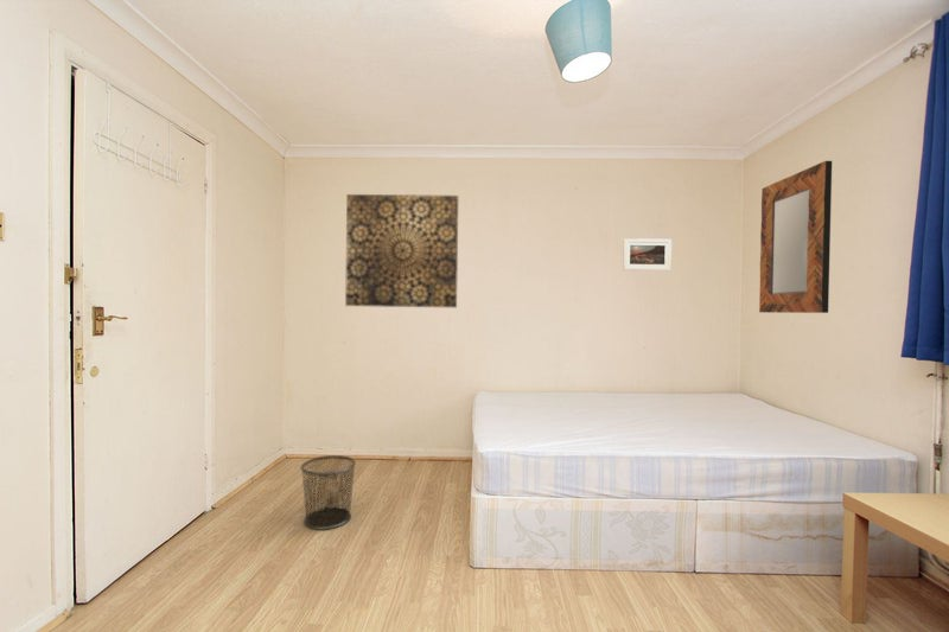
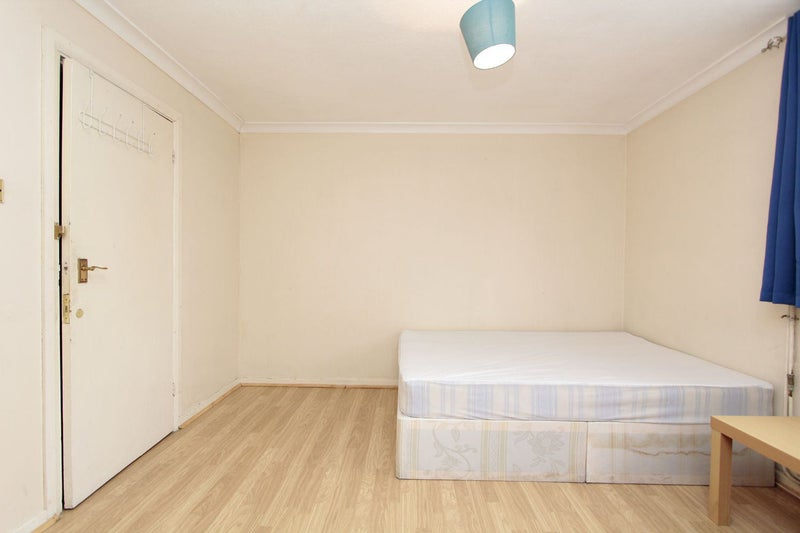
- home mirror [758,160,833,314]
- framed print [622,237,673,272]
- wall art [344,193,459,308]
- waste bin [299,454,357,531]
